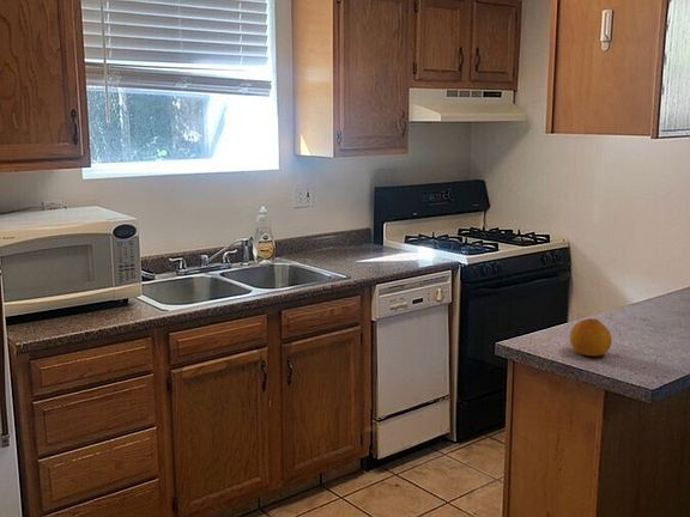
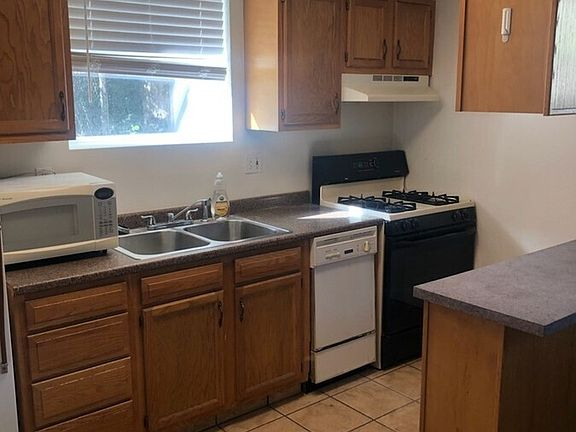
- fruit [569,317,613,358]
